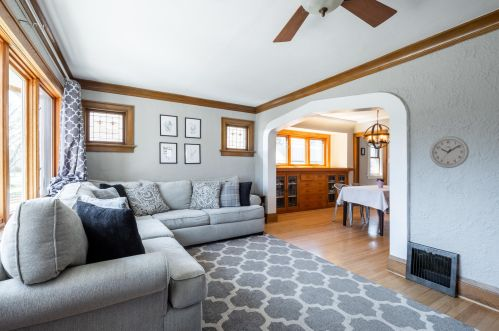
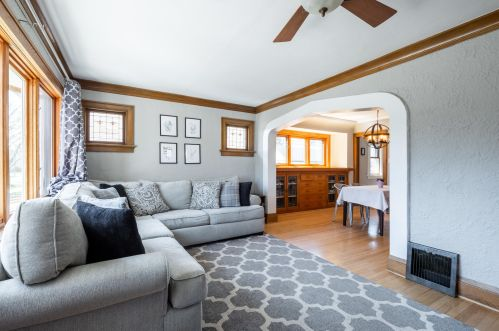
- wall clock [429,135,470,169]
